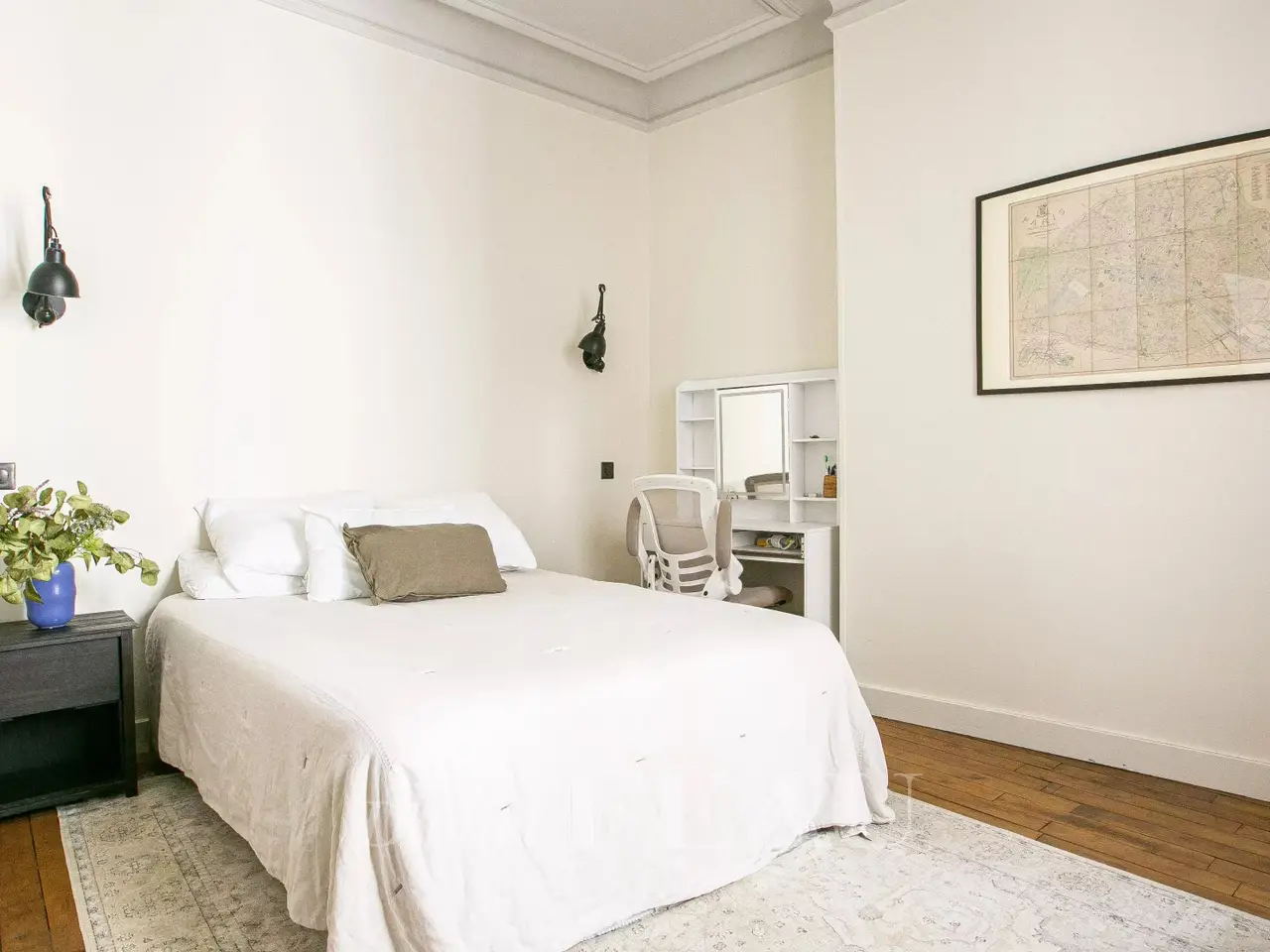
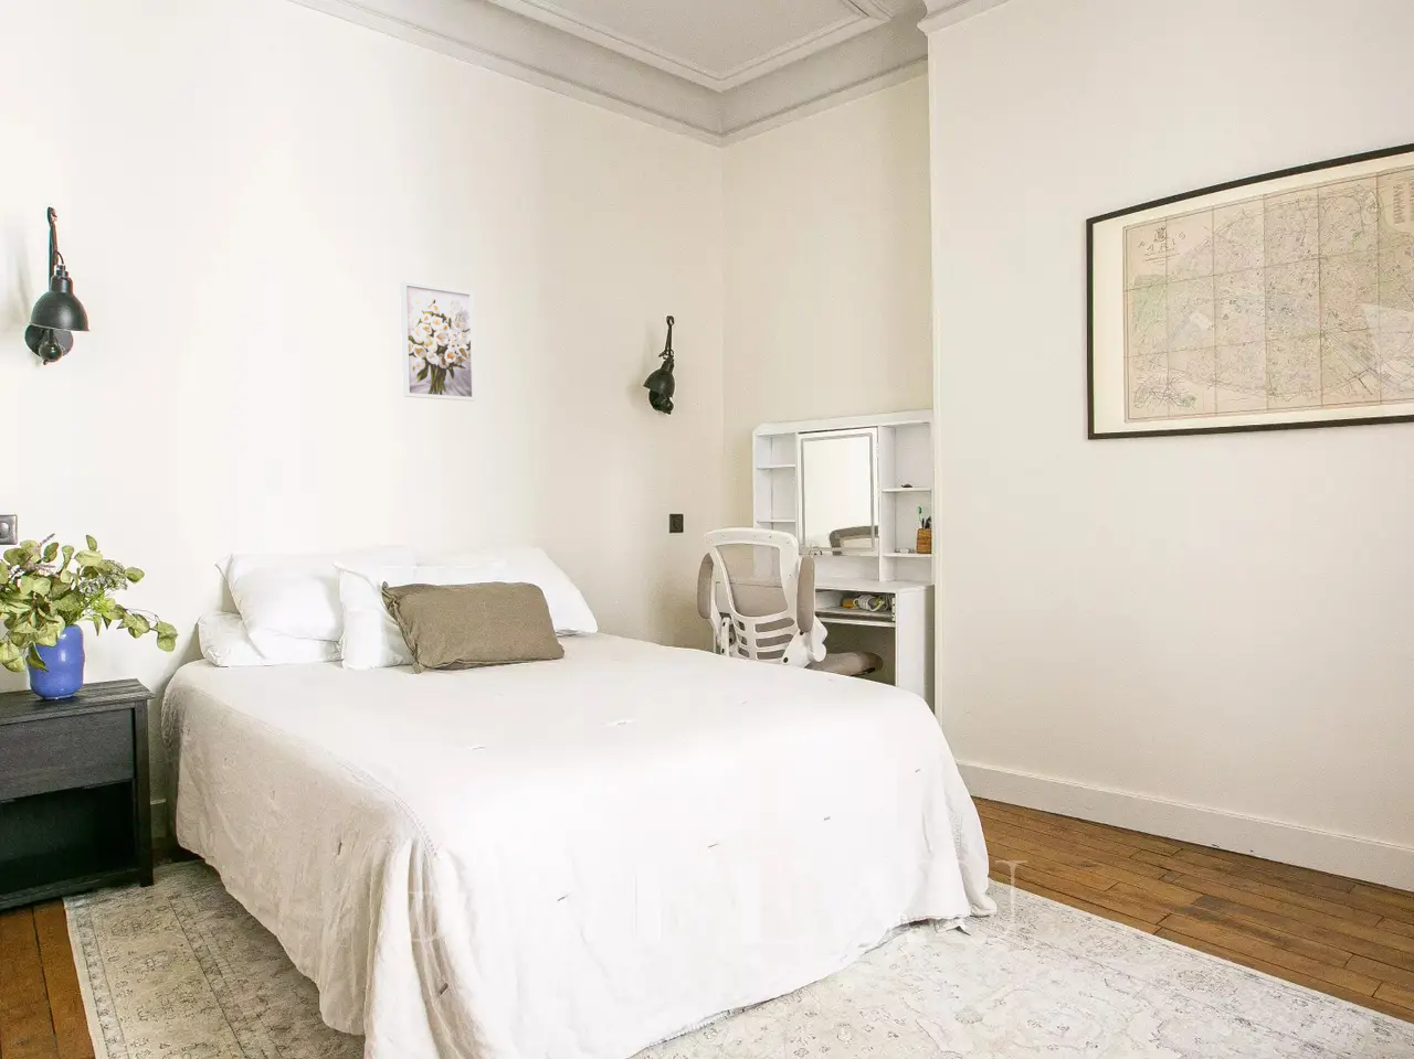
+ wall art [399,280,478,403]
